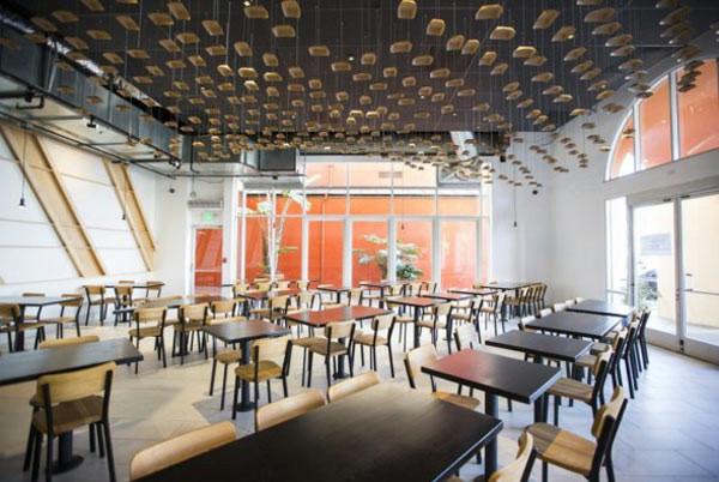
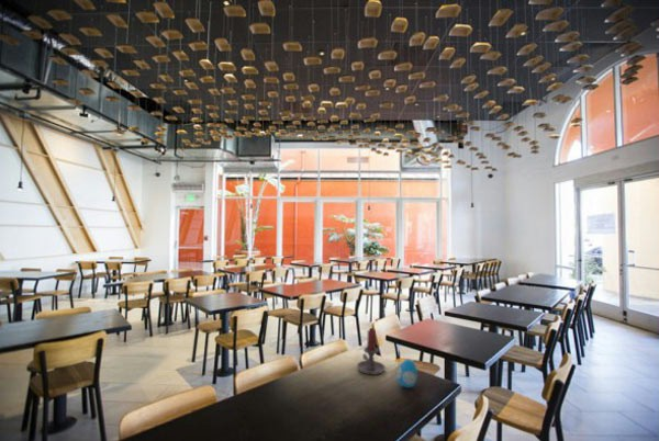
+ decorative egg [395,358,418,388]
+ candle holder [356,328,387,376]
